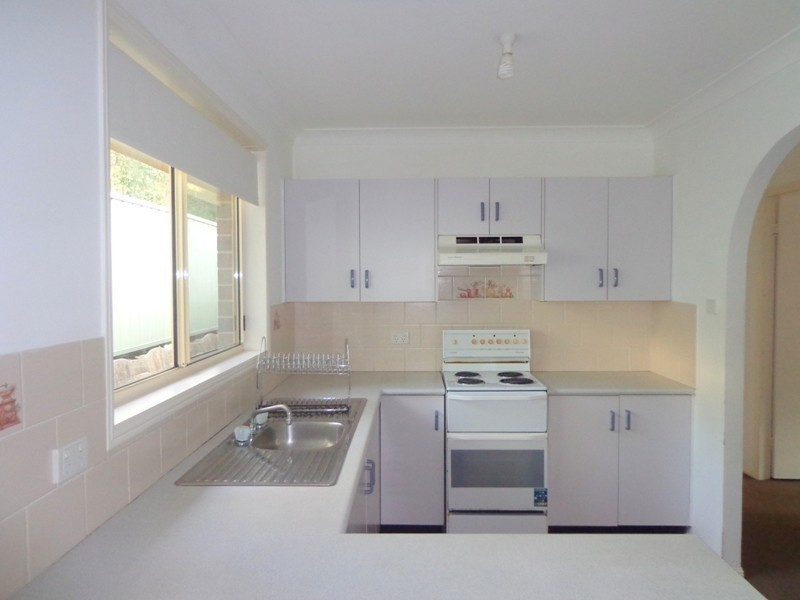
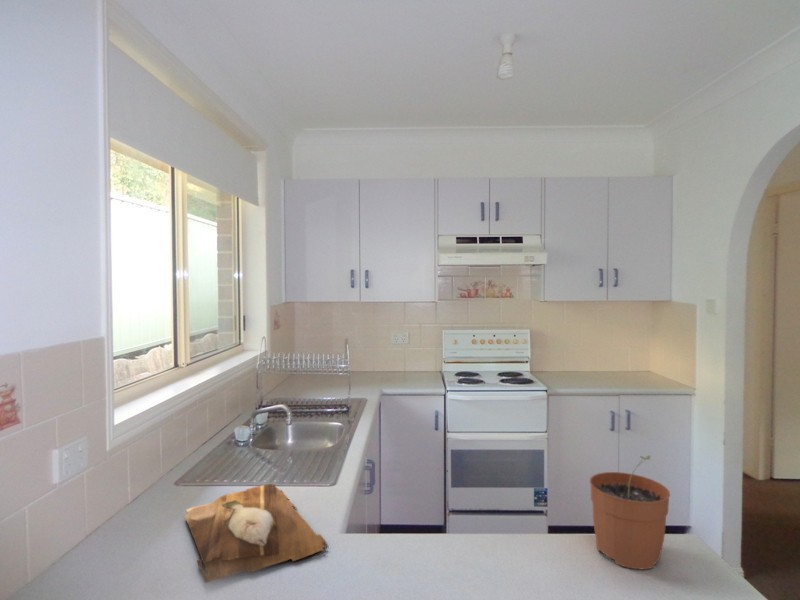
+ plant pot [589,454,671,570]
+ cutting board [183,483,327,584]
